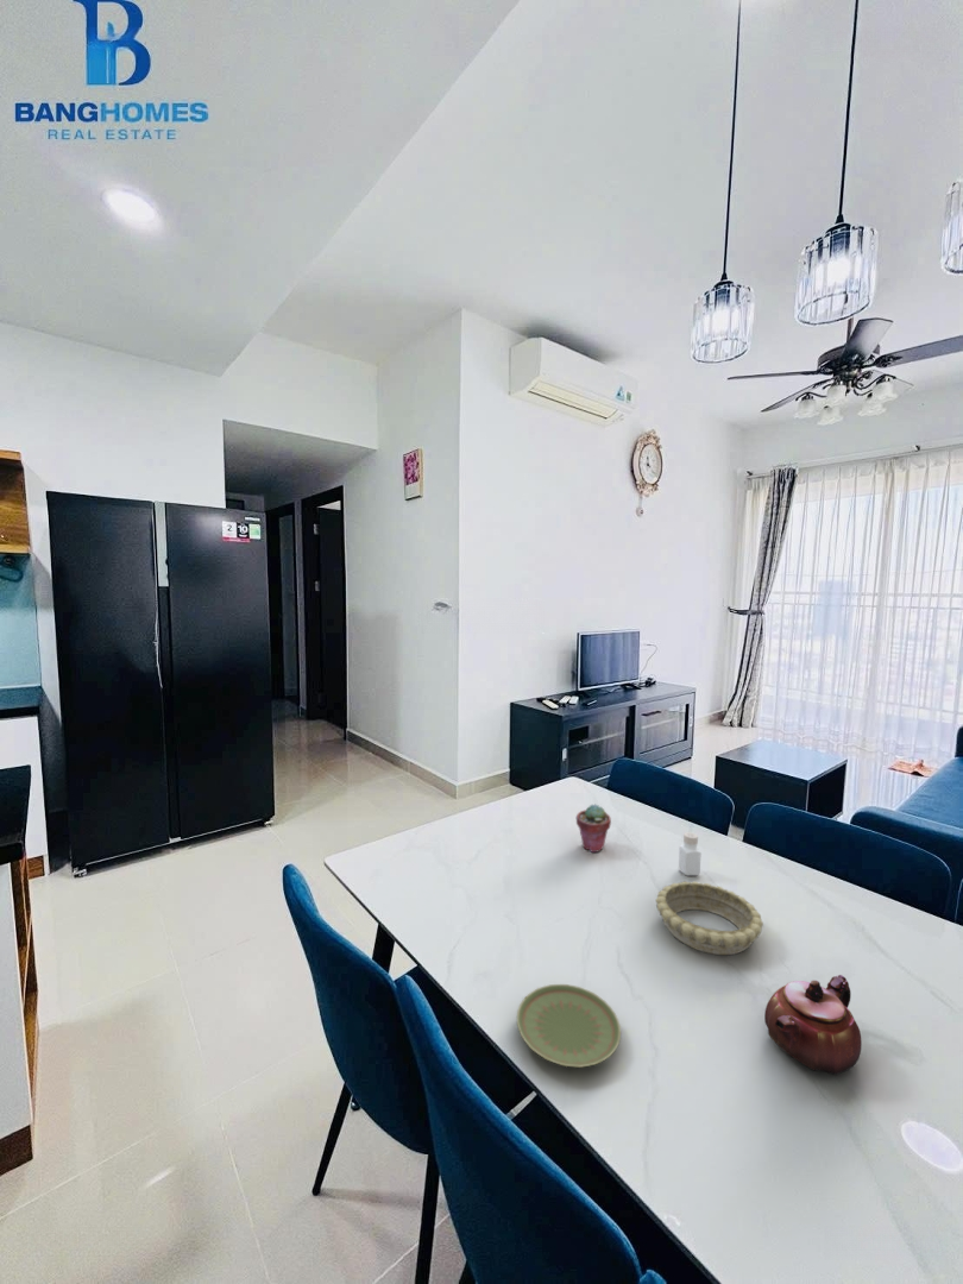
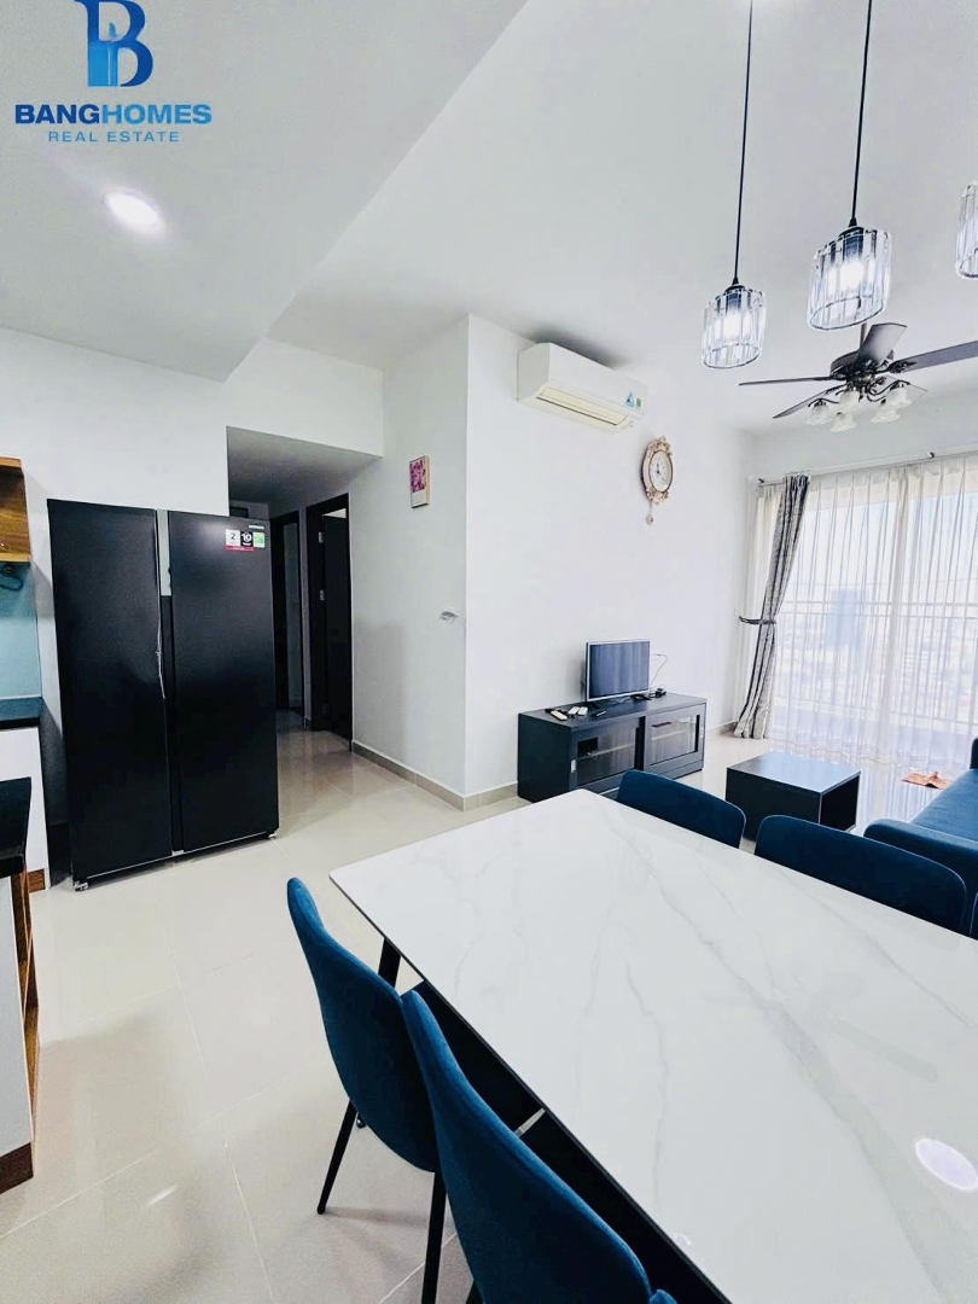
- pepper shaker [678,831,703,876]
- plate [516,983,622,1069]
- teapot [763,974,862,1075]
- decorative bowl [655,880,764,956]
- potted succulent [575,804,612,854]
